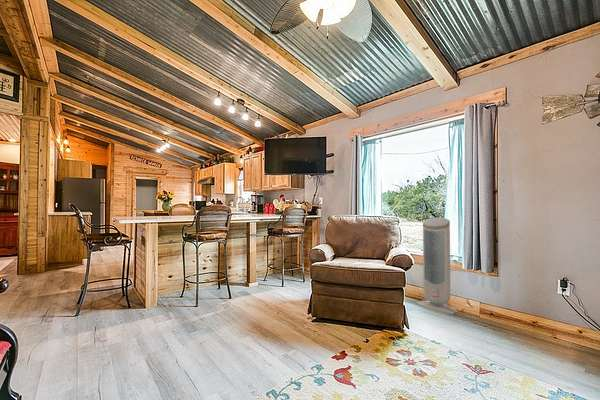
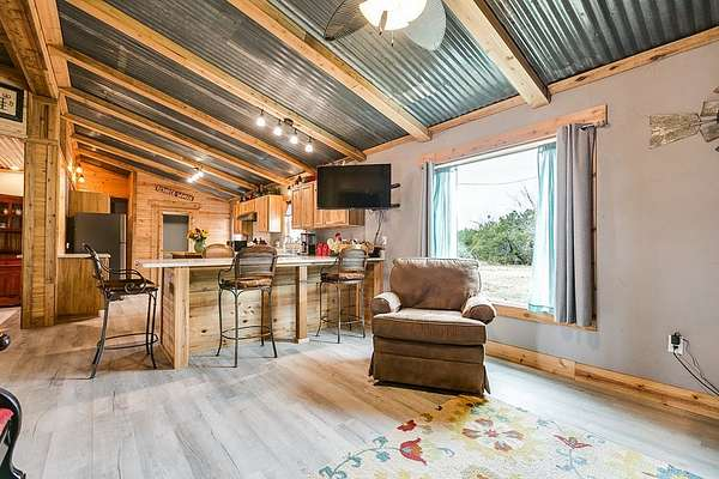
- air purifier [416,217,459,315]
